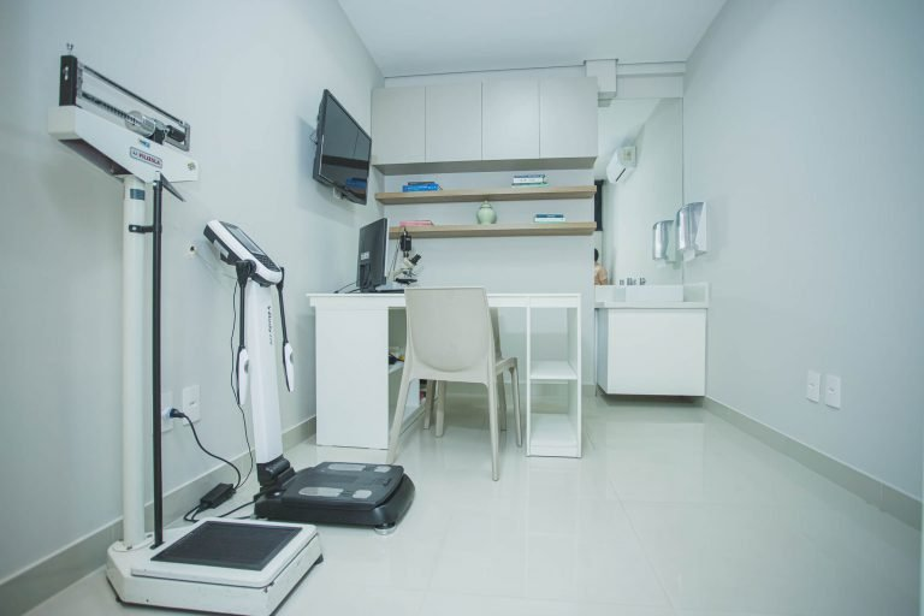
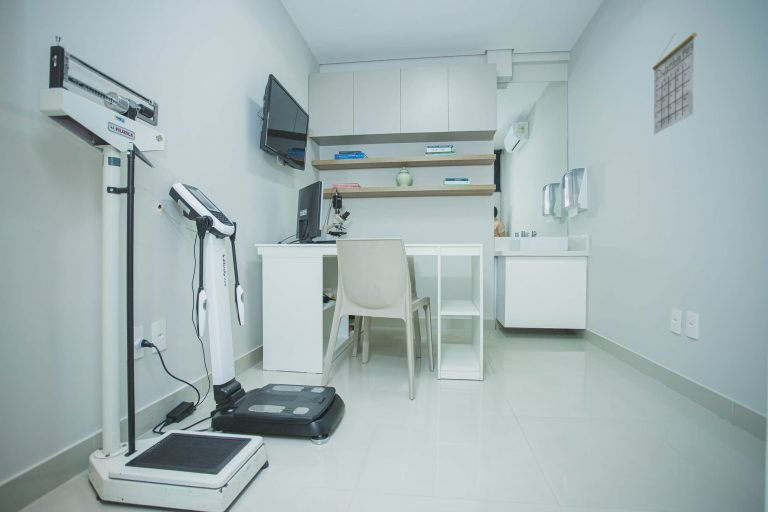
+ calendar [651,32,698,135]
